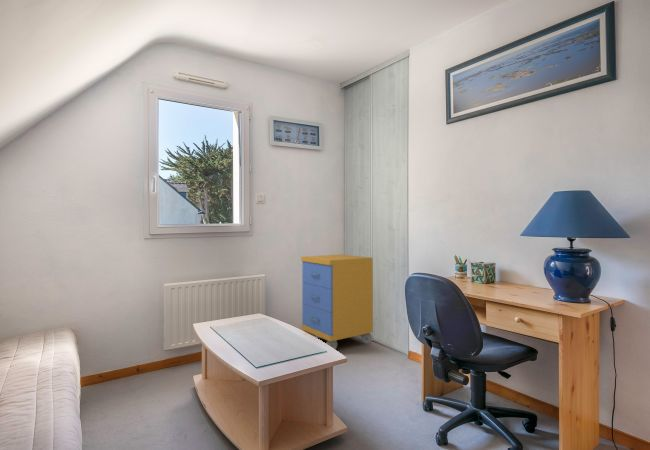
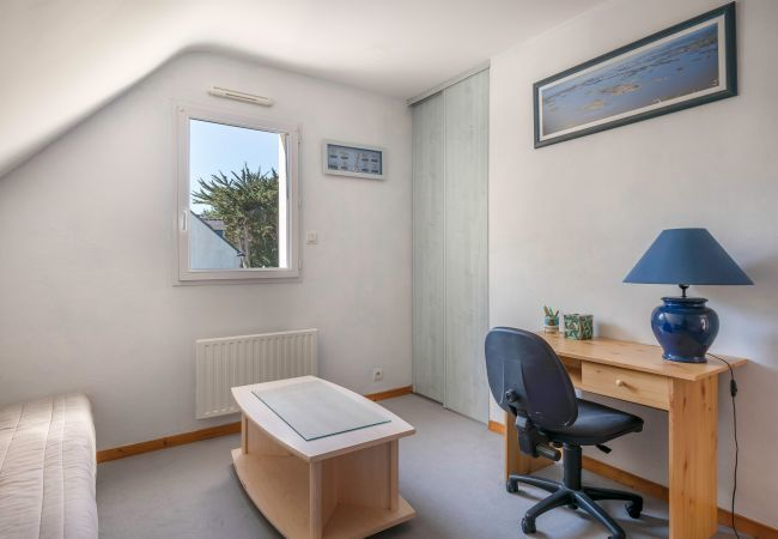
- storage cabinet [300,253,374,350]
